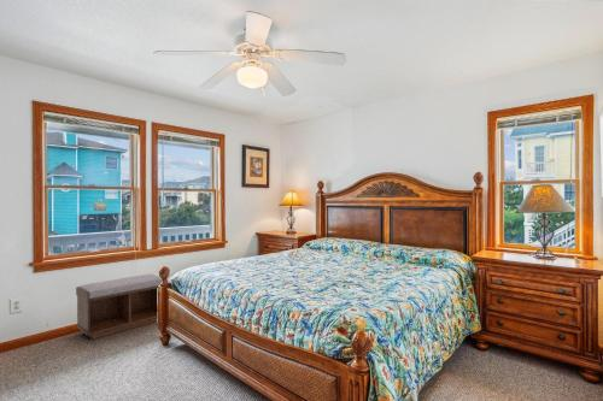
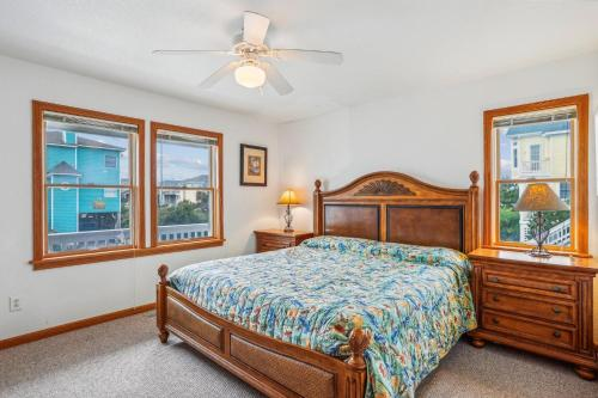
- bench [75,273,162,340]
